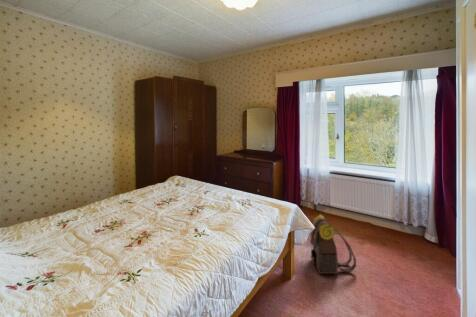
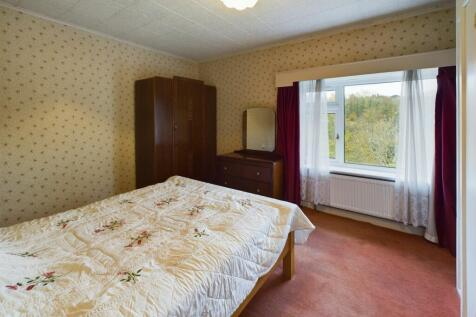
- backpack [309,214,357,275]
